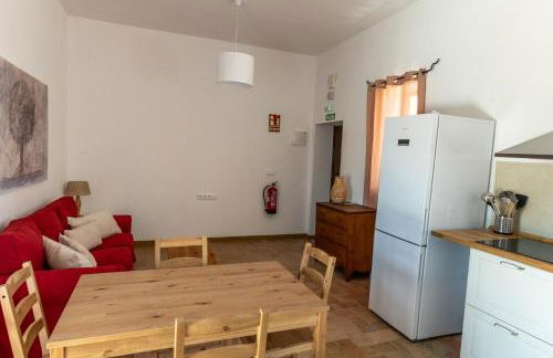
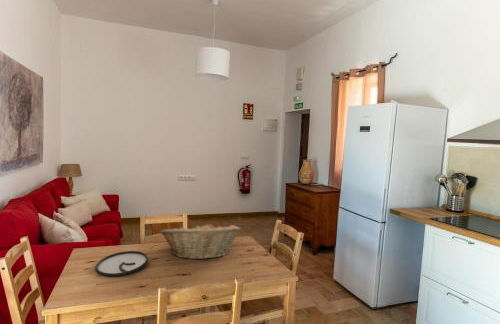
+ plate [94,250,149,277]
+ fruit basket [159,221,241,260]
